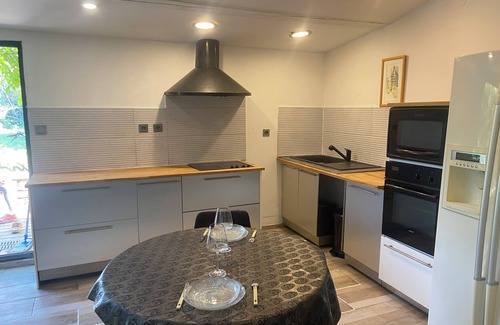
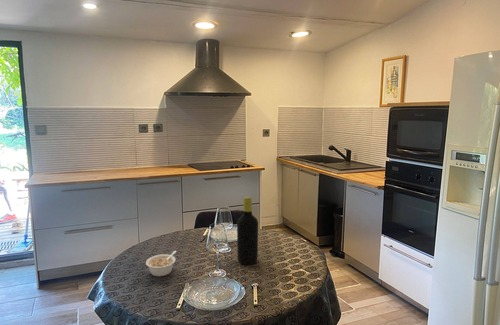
+ legume [145,250,177,277]
+ bottle [236,196,259,265]
